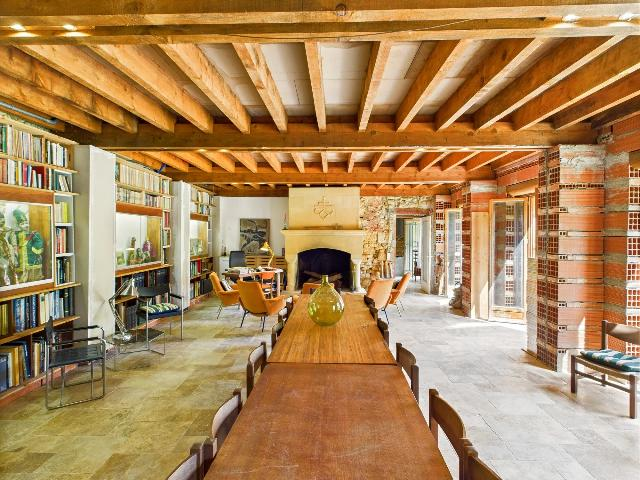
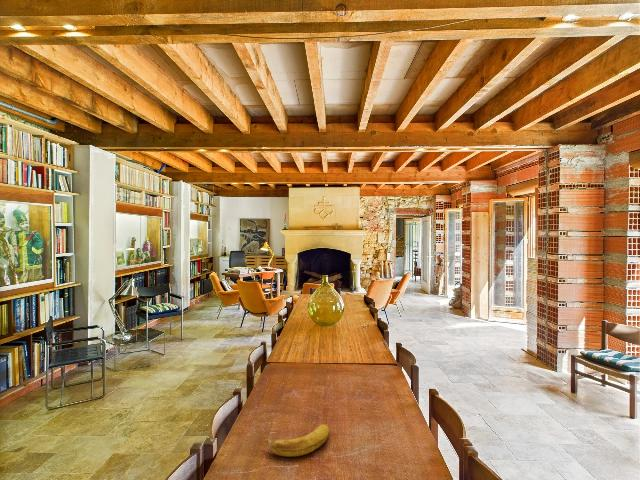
+ banana [265,423,330,458]
